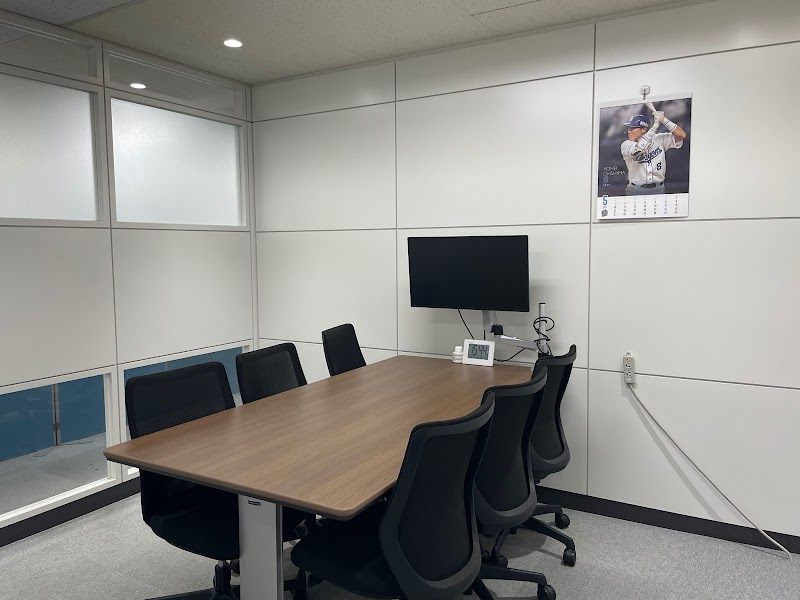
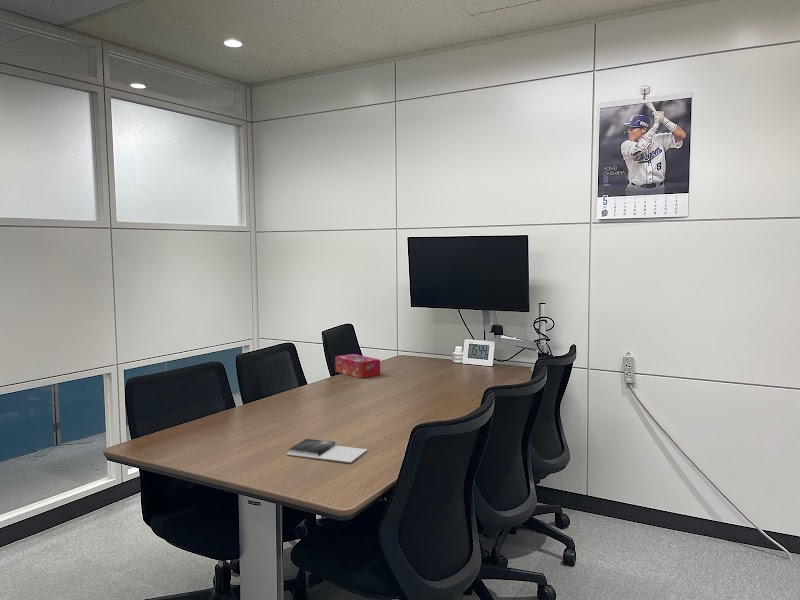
+ book [286,438,368,464]
+ tissue box [334,353,381,379]
